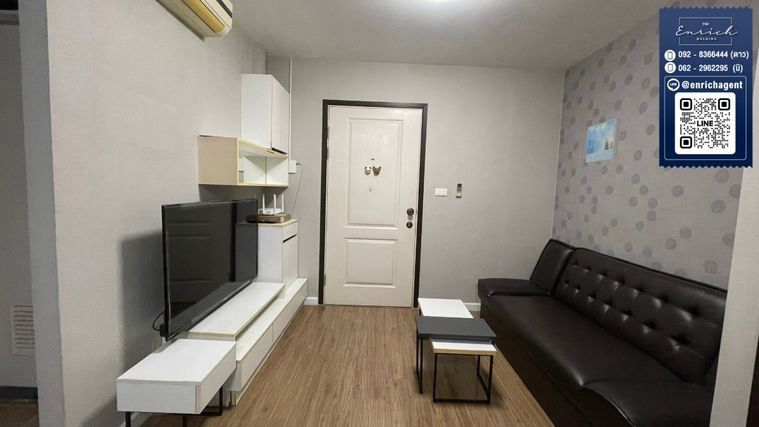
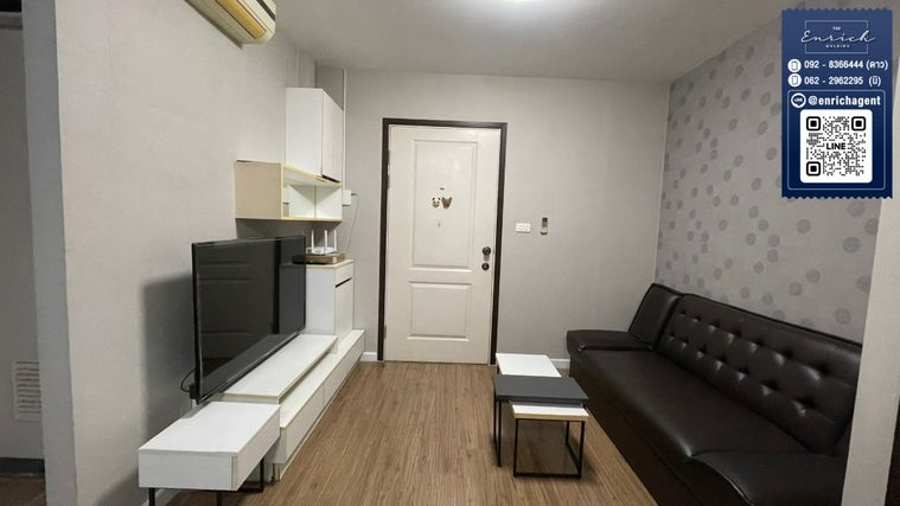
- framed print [585,118,620,164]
